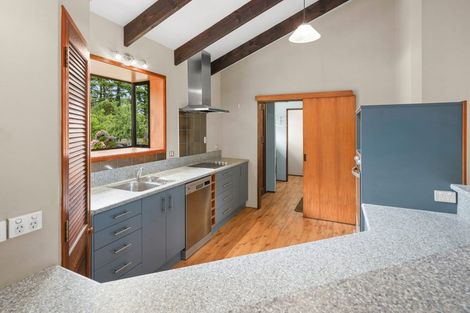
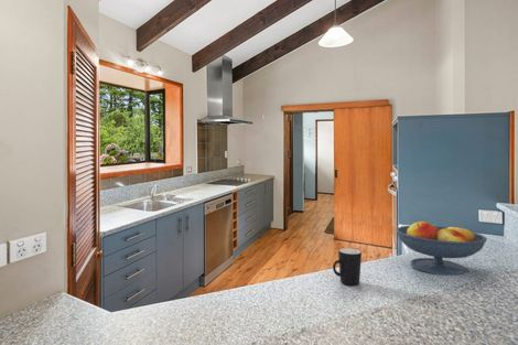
+ mug [332,247,363,287]
+ fruit bowl [396,220,488,277]
